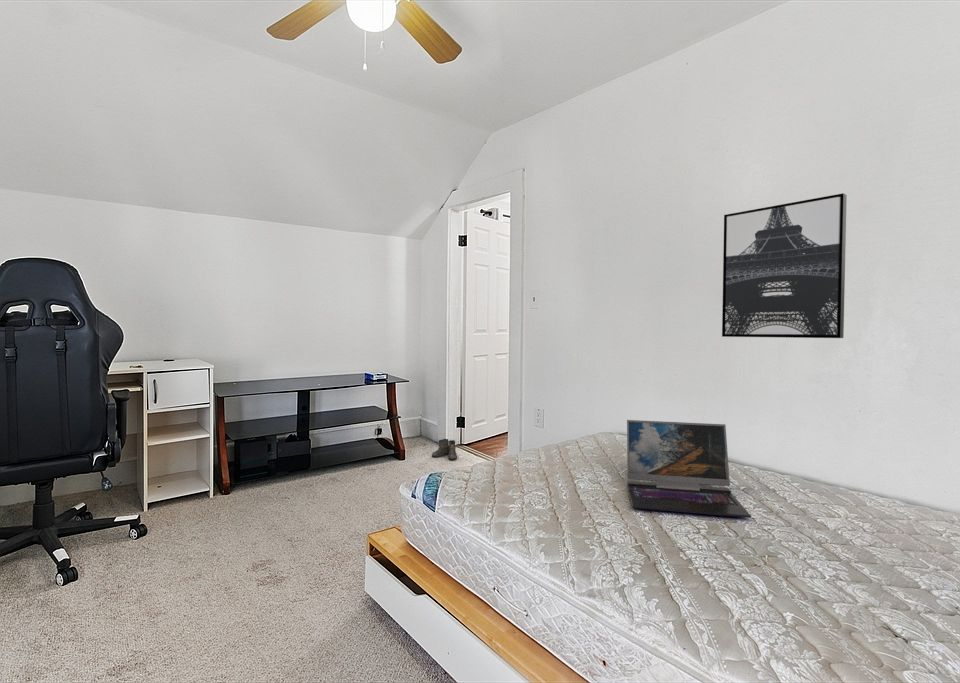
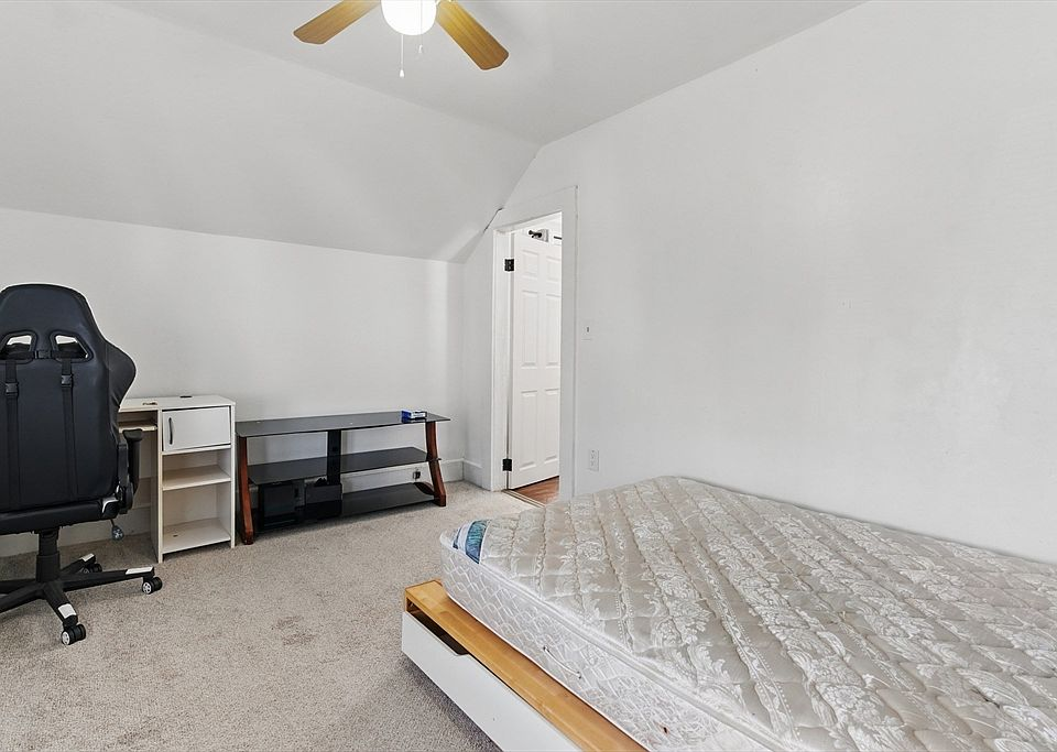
- boots [431,438,458,461]
- laptop [626,419,752,518]
- wall art [721,192,848,339]
